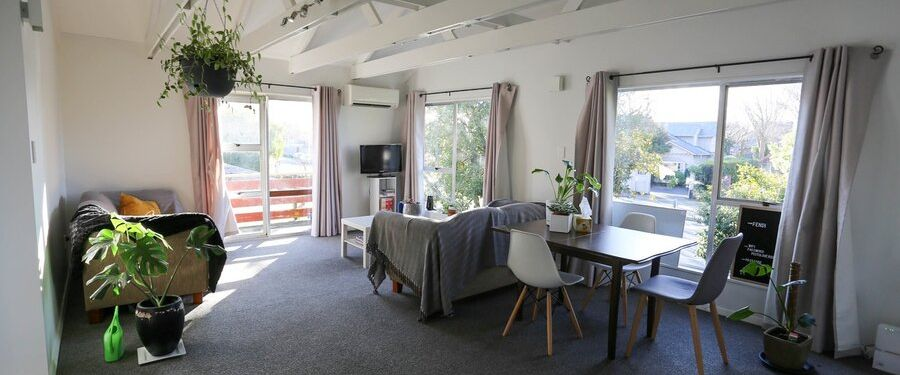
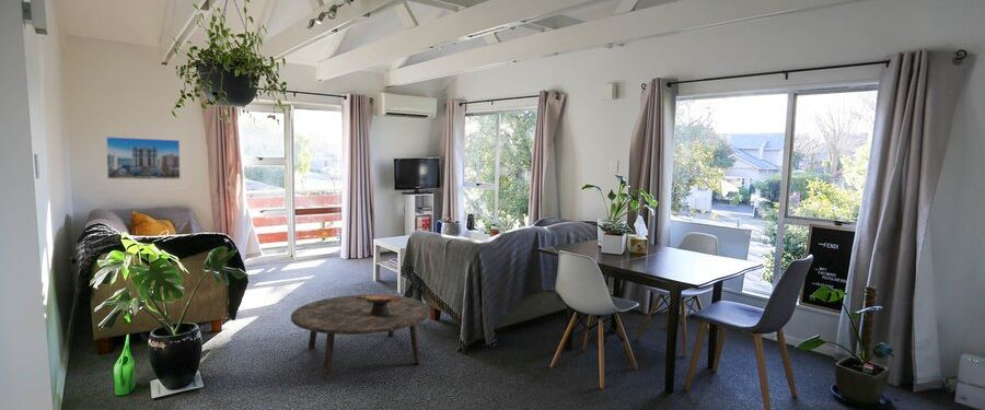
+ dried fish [356,294,399,316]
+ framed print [105,136,182,180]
+ coffee table [290,293,431,380]
